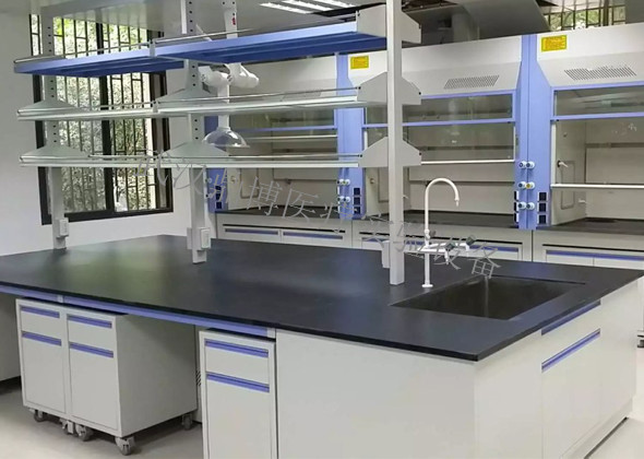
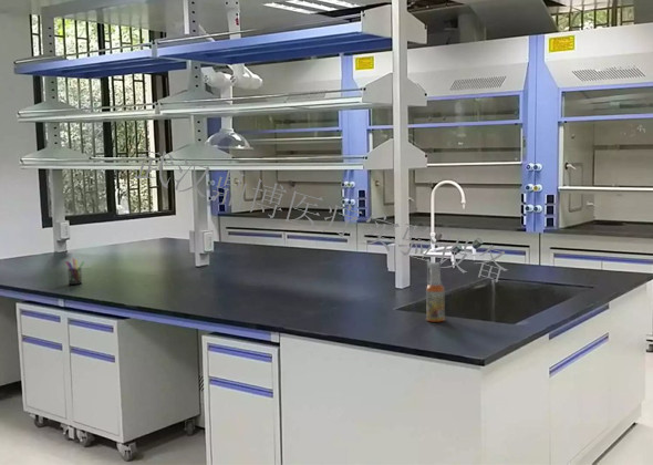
+ spray bottle [425,261,446,323]
+ pen holder [65,257,85,286]
